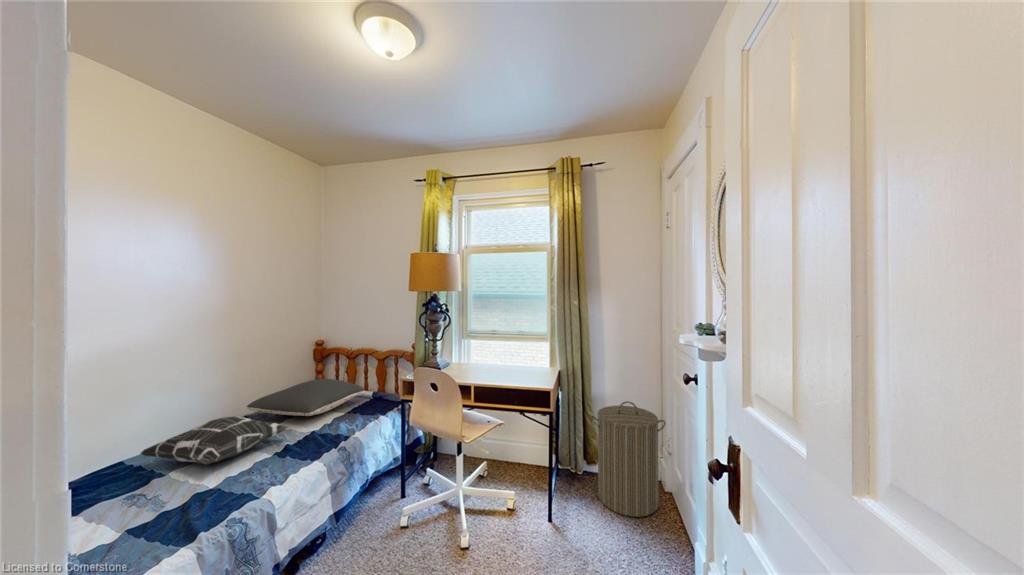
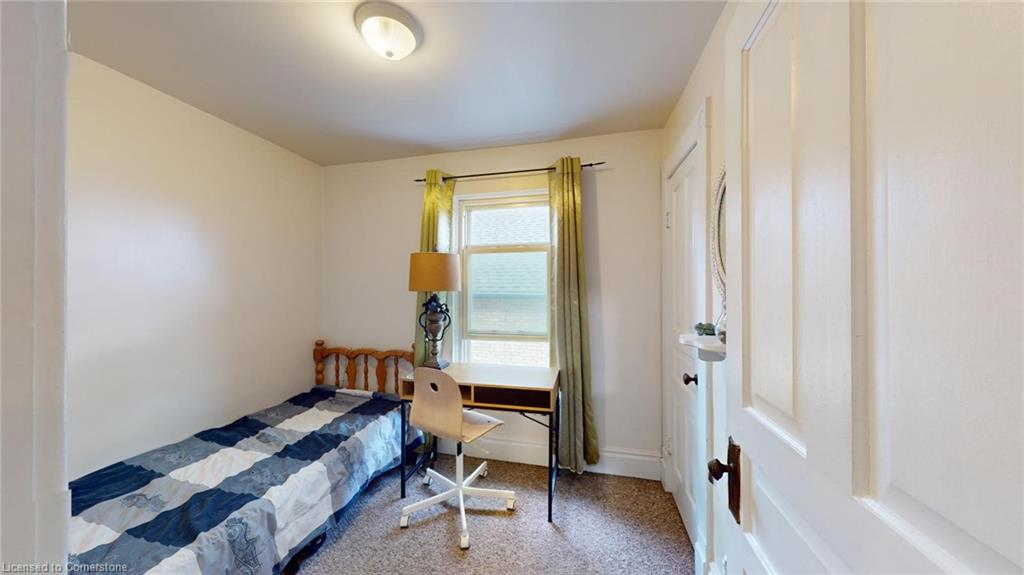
- decorative pillow [138,415,289,465]
- pillow [245,378,365,417]
- laundry hamper [589,400,667,518]
